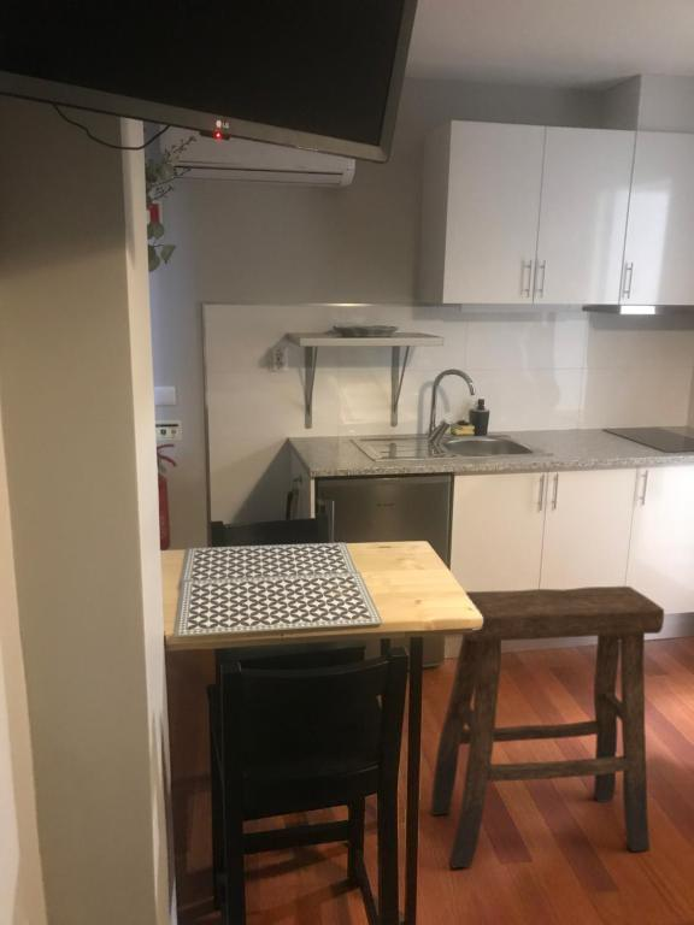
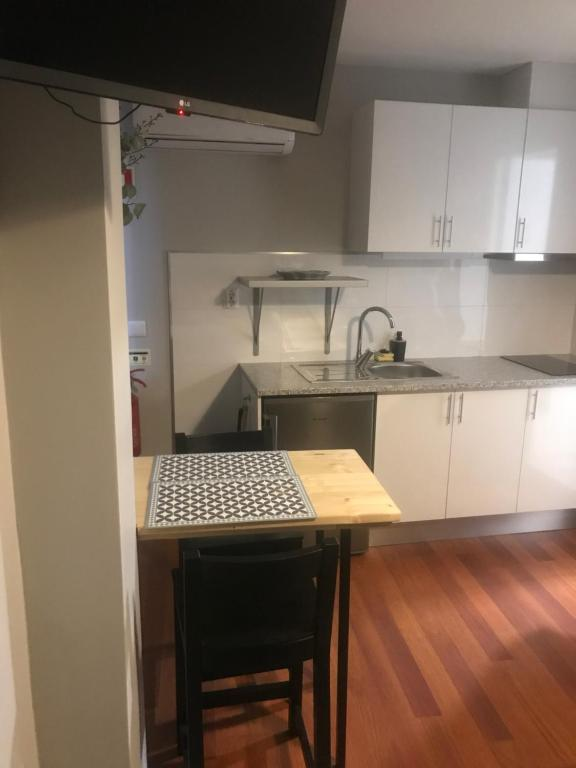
- stool [429,585,665,868]
